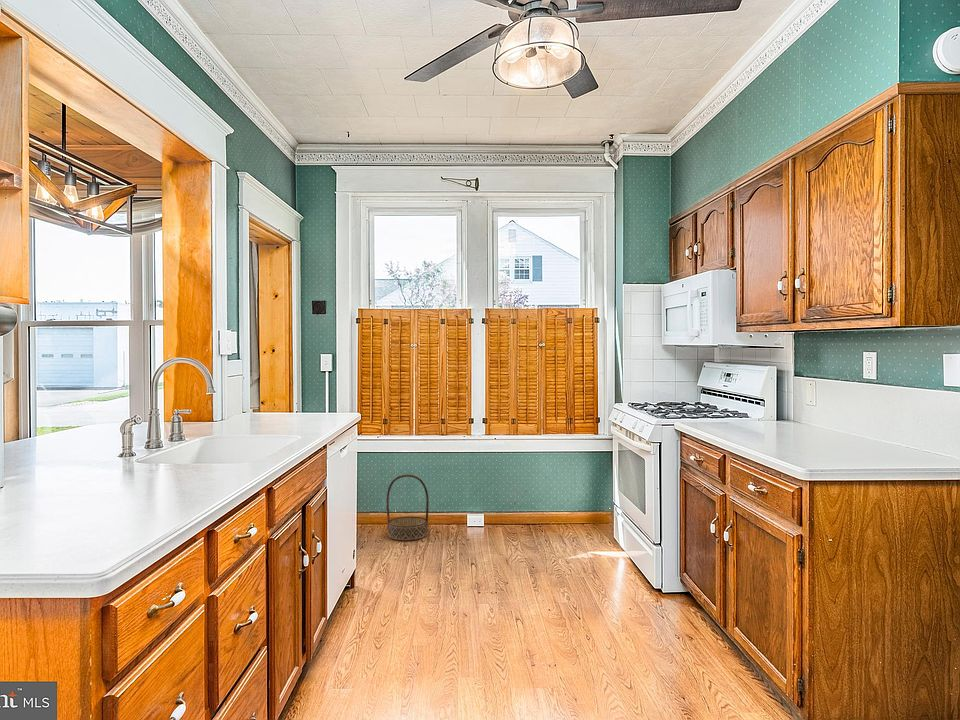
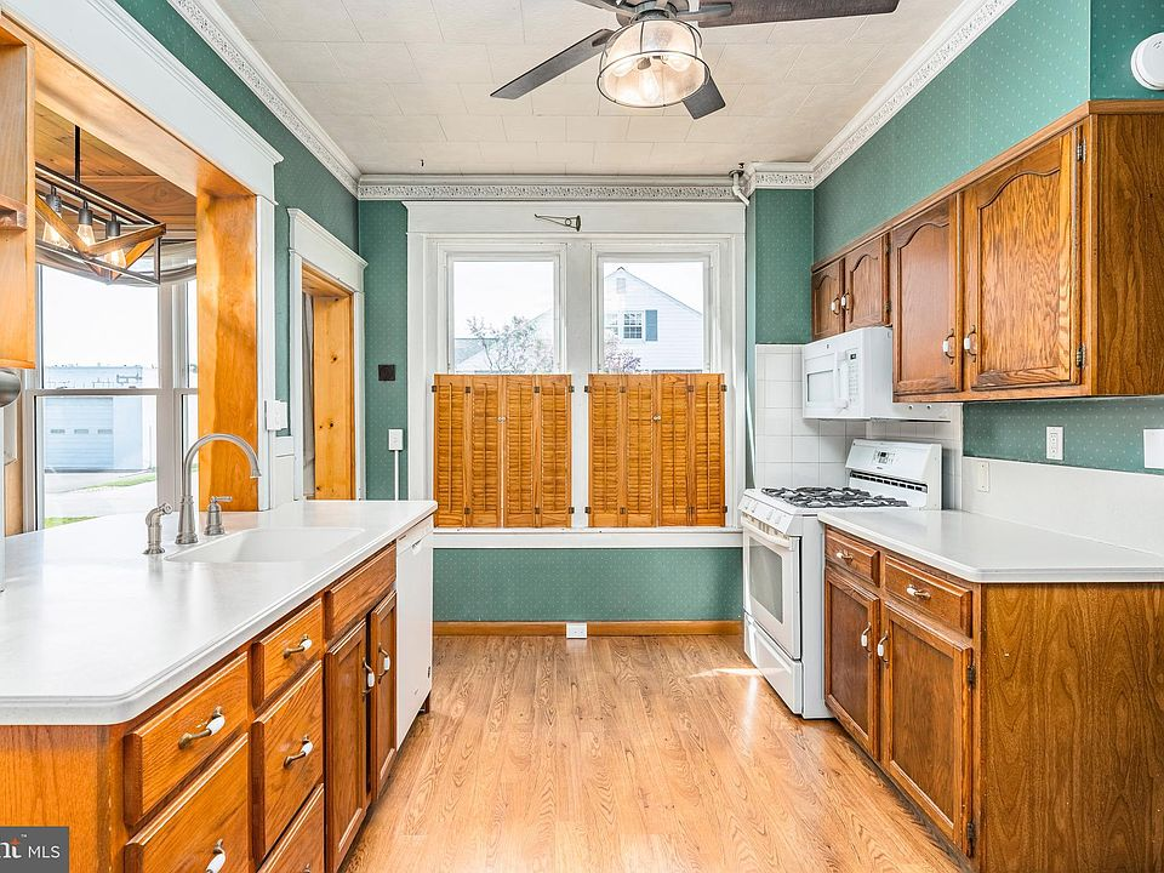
- basket [385,473,430,542]
